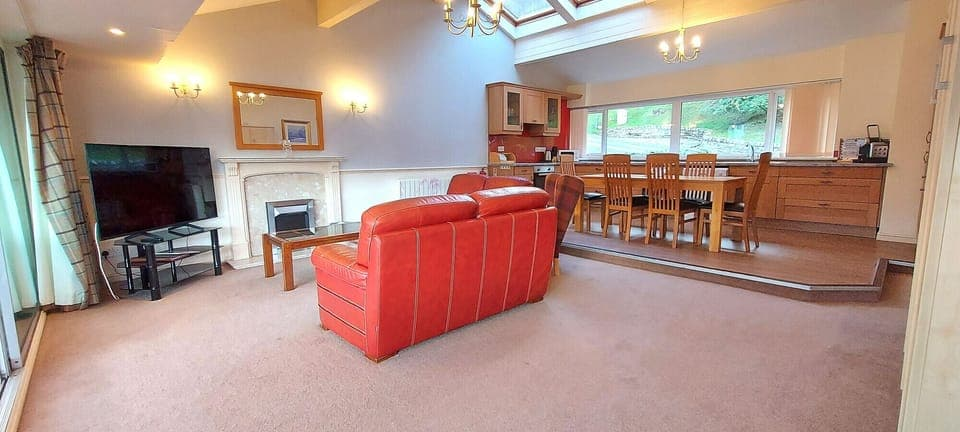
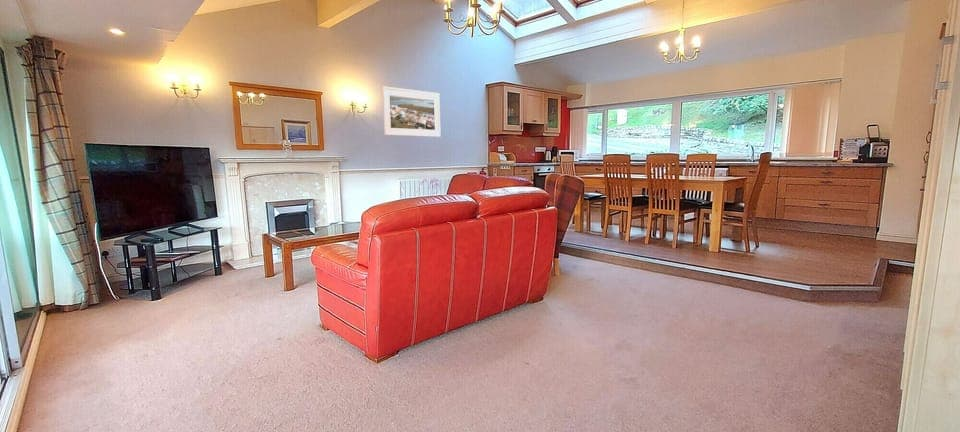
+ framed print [381,85,441,138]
